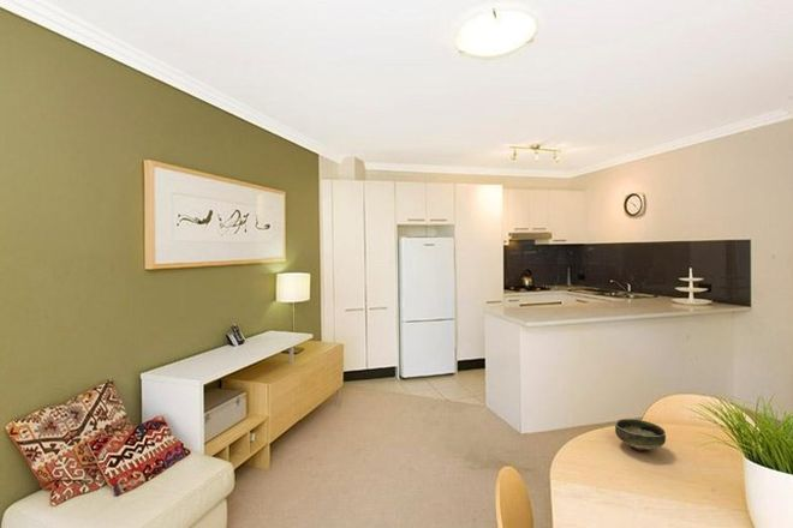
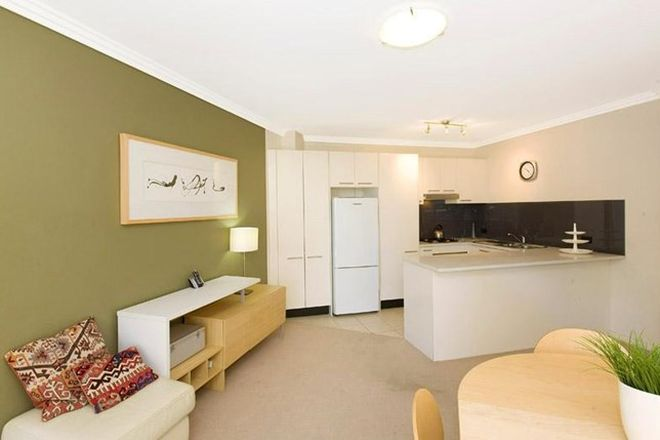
- bowl [614,418,667,454]
